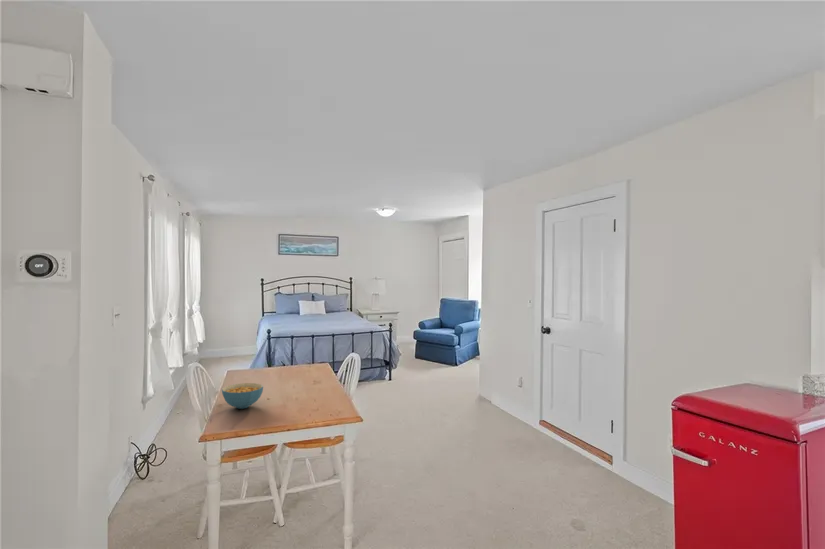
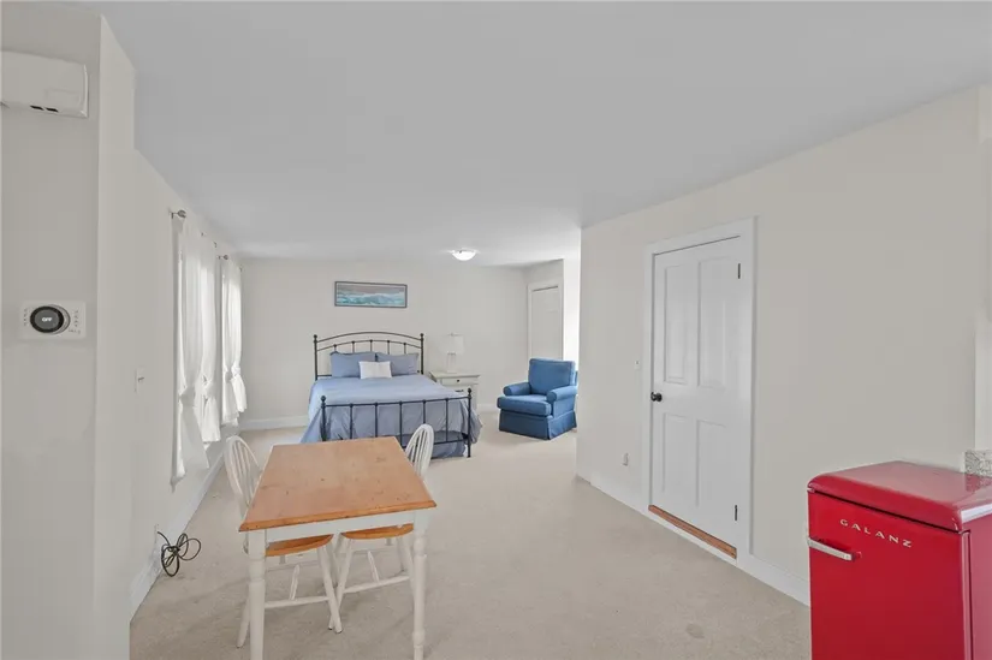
- cereal bowl [221,382,264,410]
